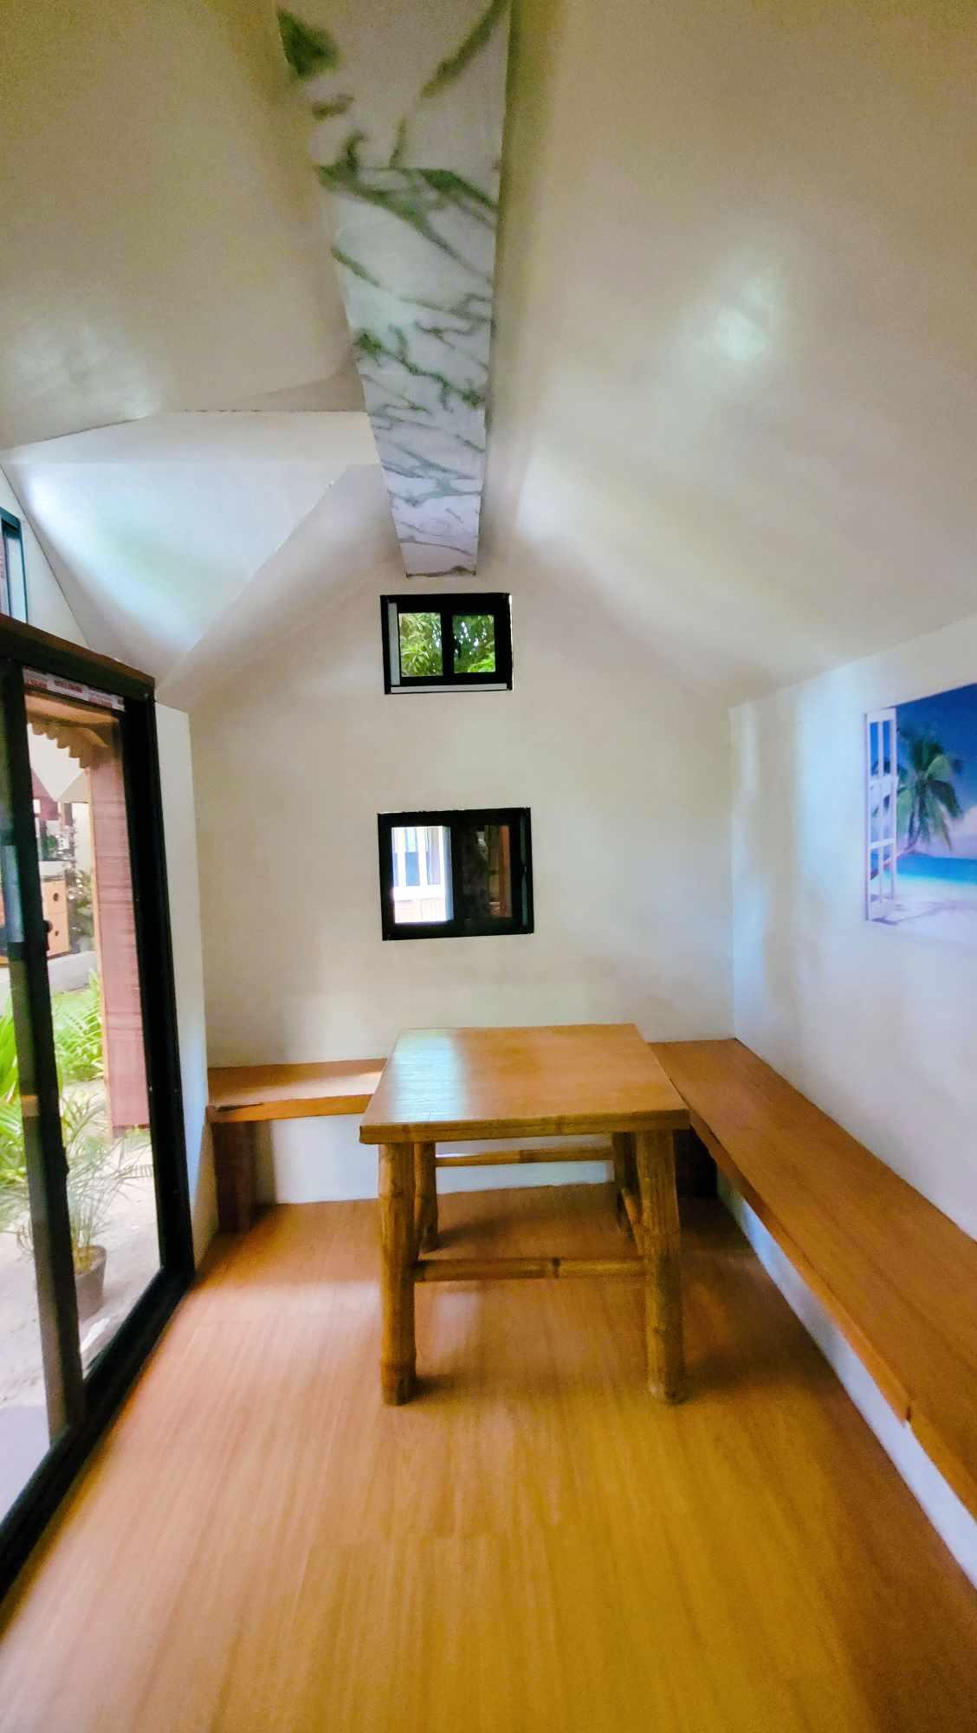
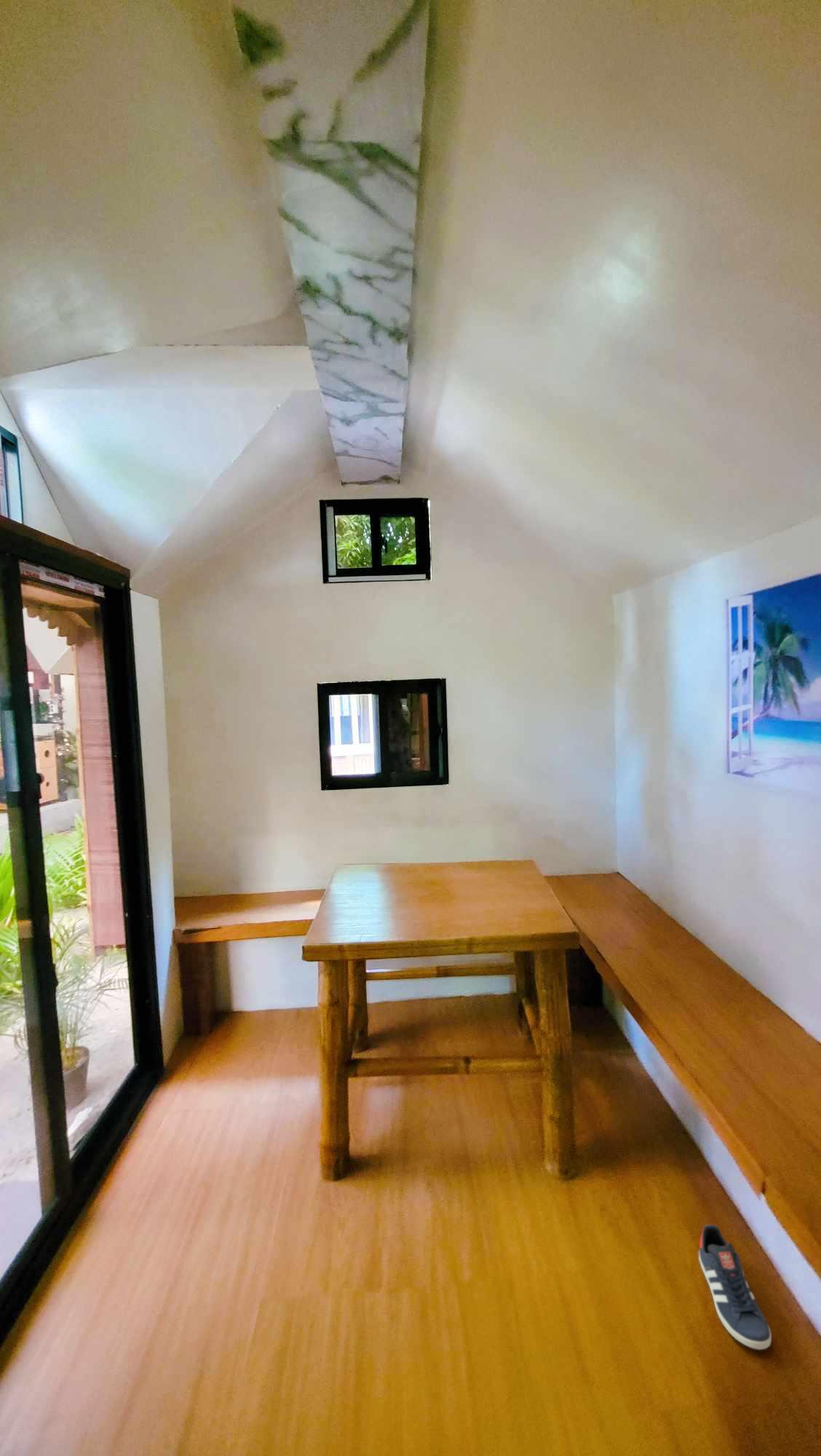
+ sneaker [698,1224,772,1350]
